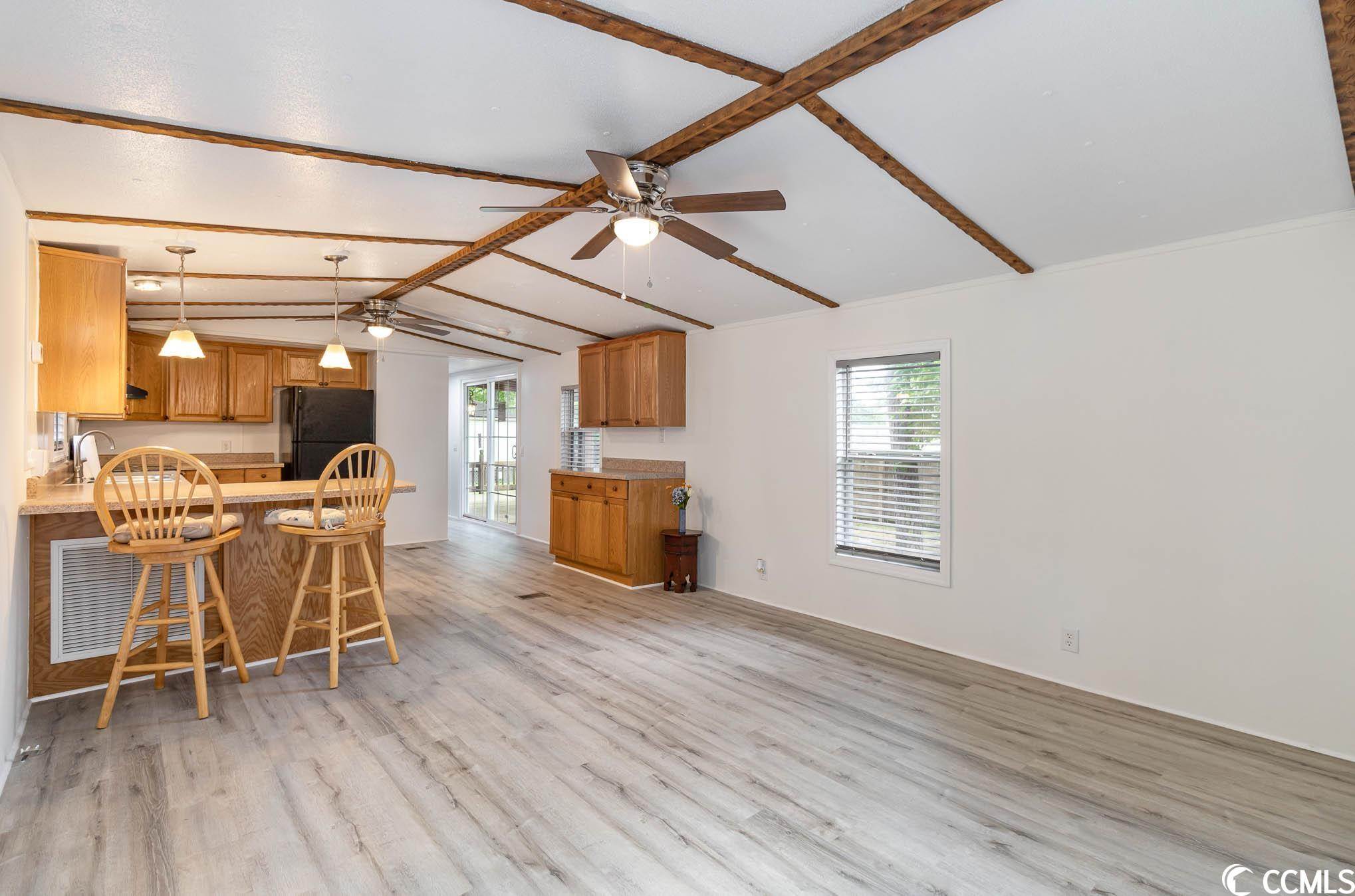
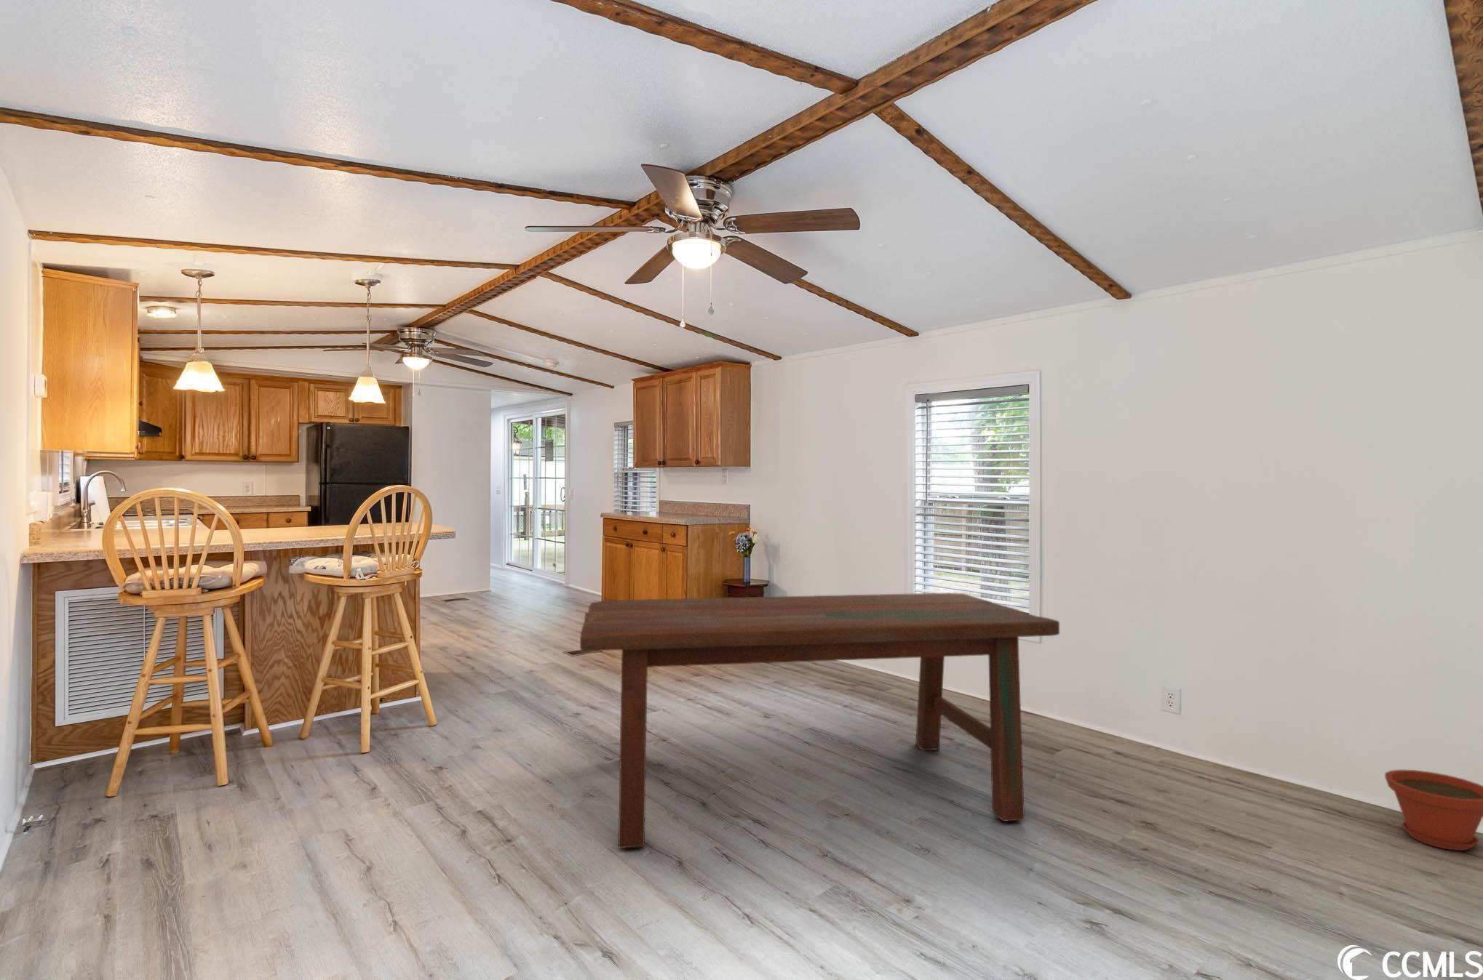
+ plant pot [1384,769,1483,851]
+ dining table [579,592,1061,849]
